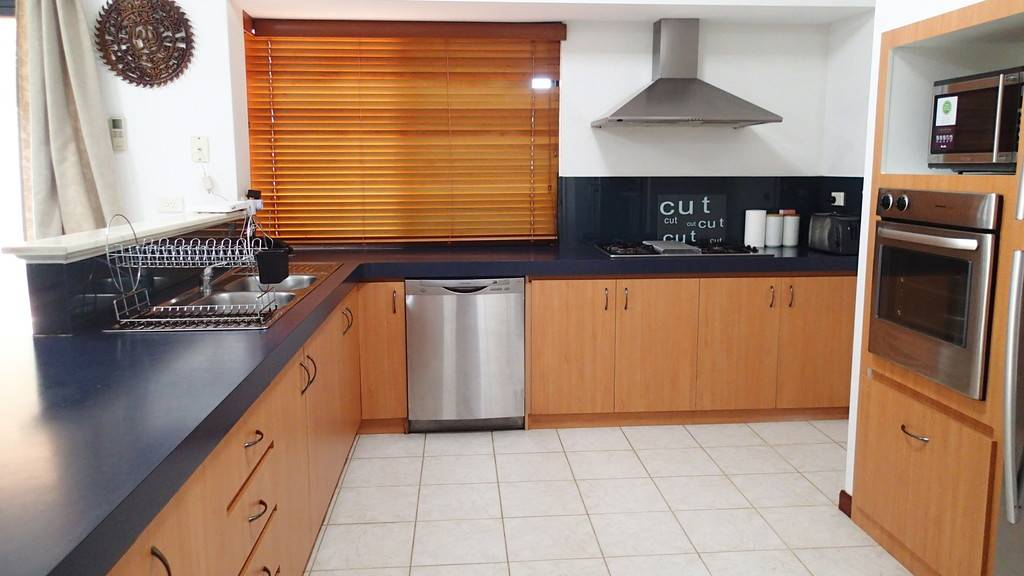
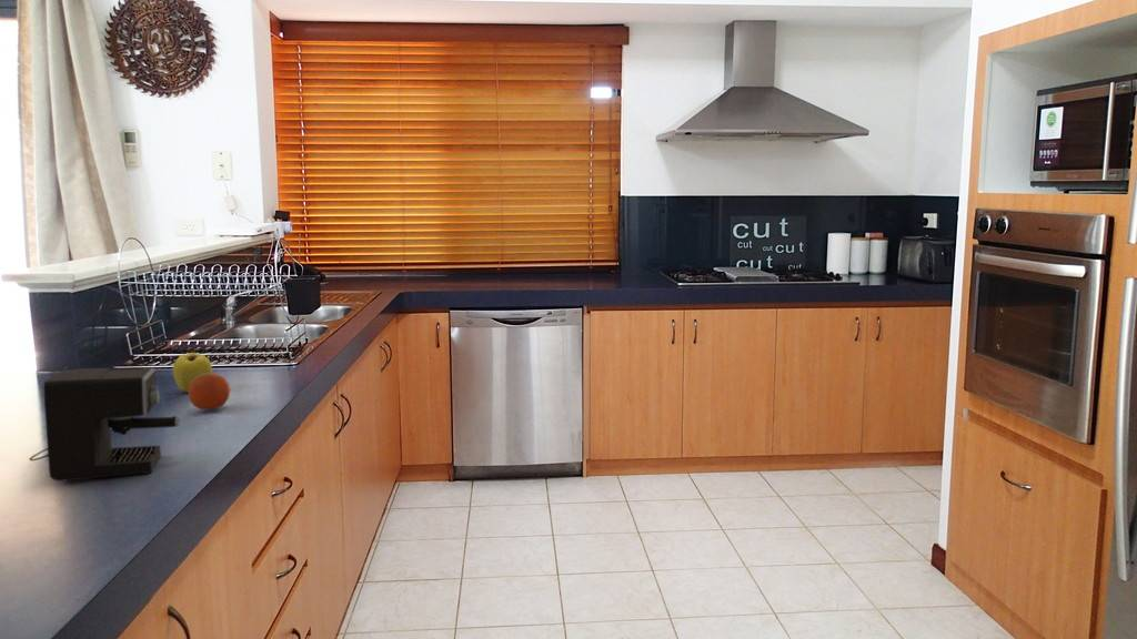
+ apple [172,346,213,393]
+ coffee maker [29,366,181,483]
+ orange [187,373,231,410]
